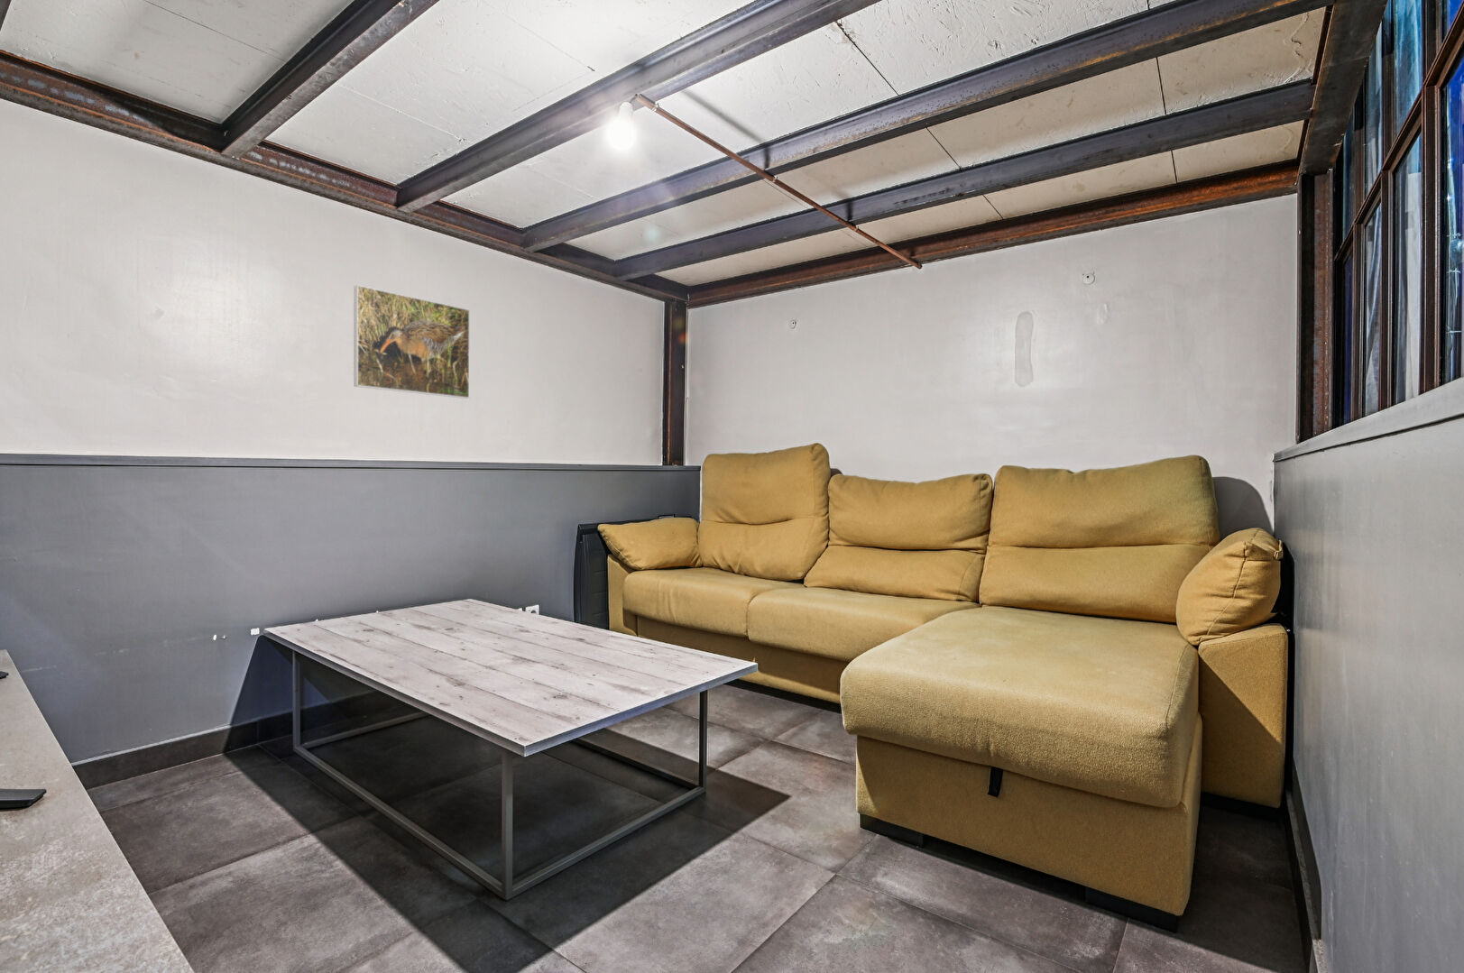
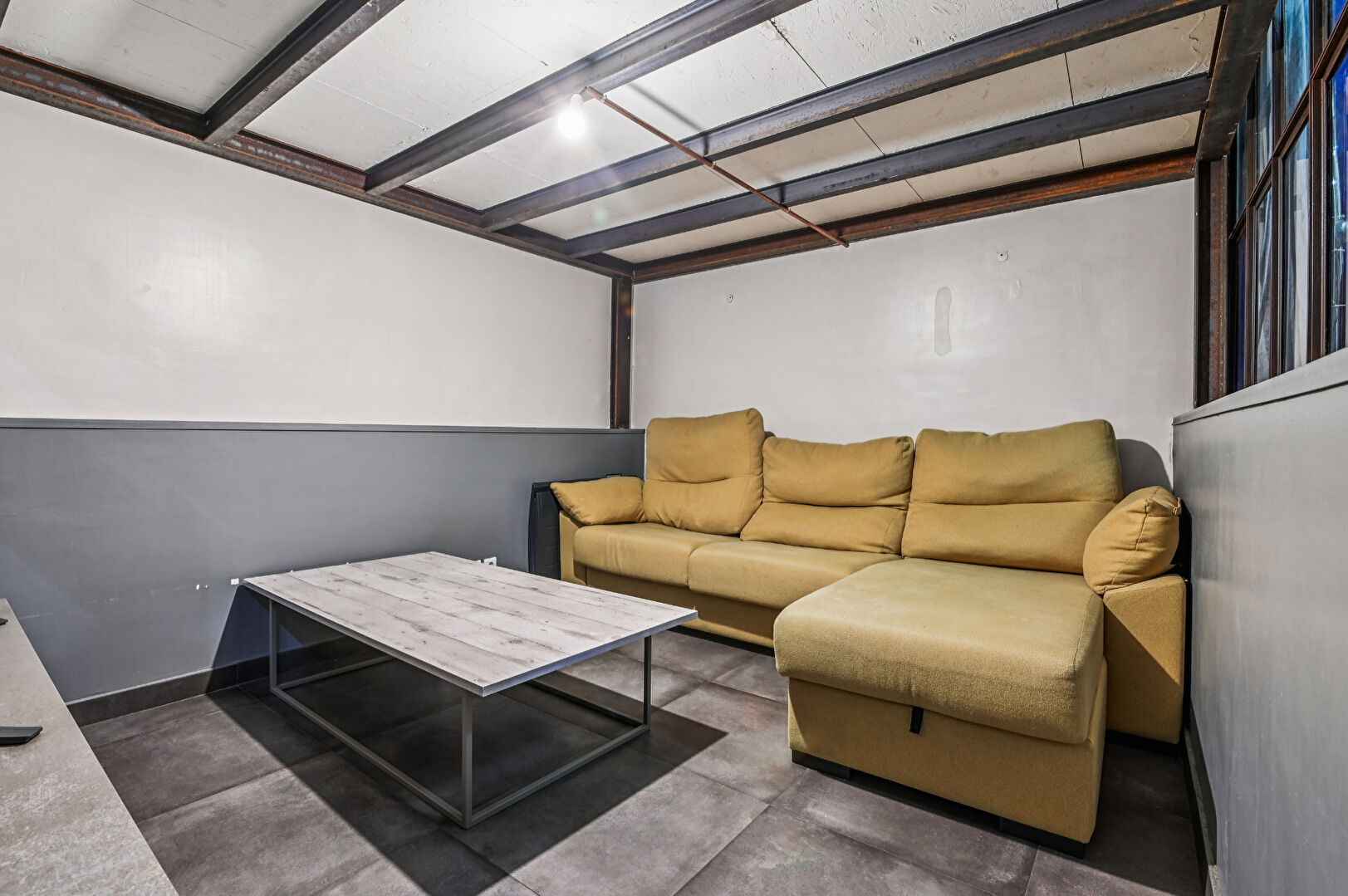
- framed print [353,285,471,400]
